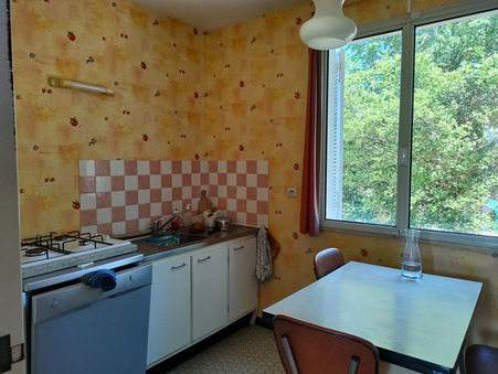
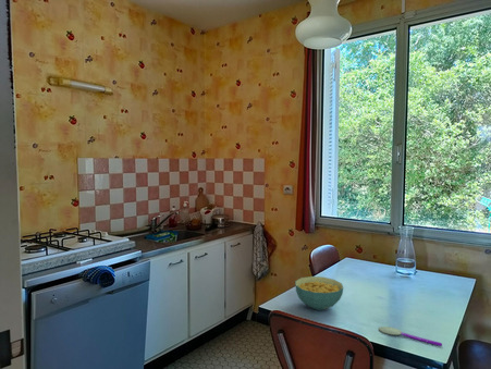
+ cereal bowl [294,275,344,311]
+ spoon [378,325,443,347]
